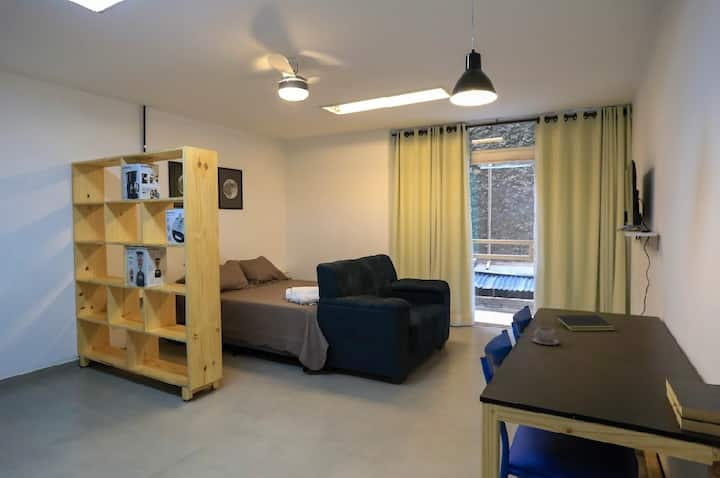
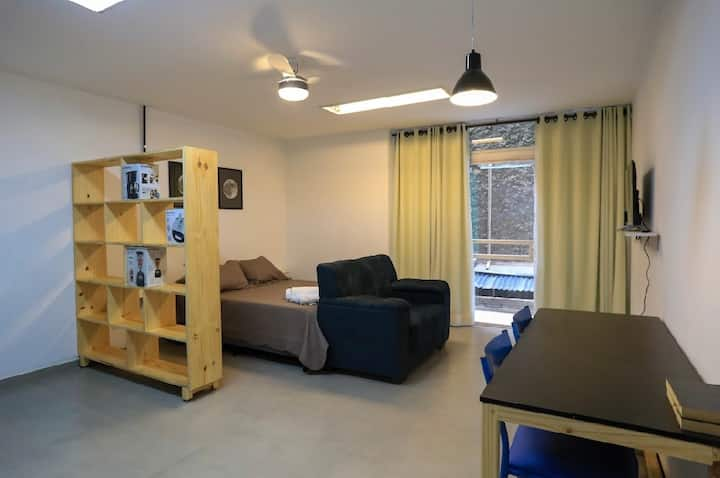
- notepad [554,314,616,332]
- cup [530,326,561,346]
